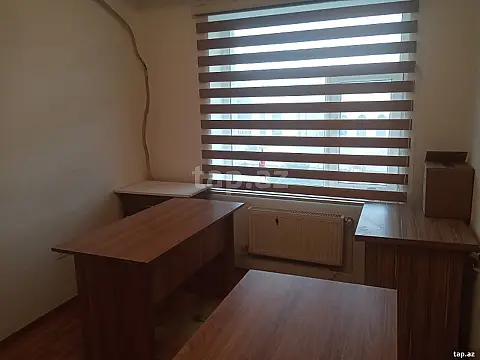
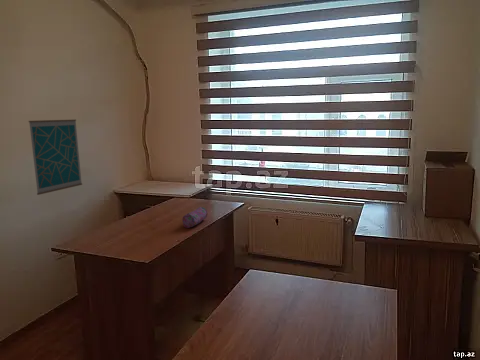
+ wall art [28,119,83,196]
+ pencil case [181,206,209,229]
